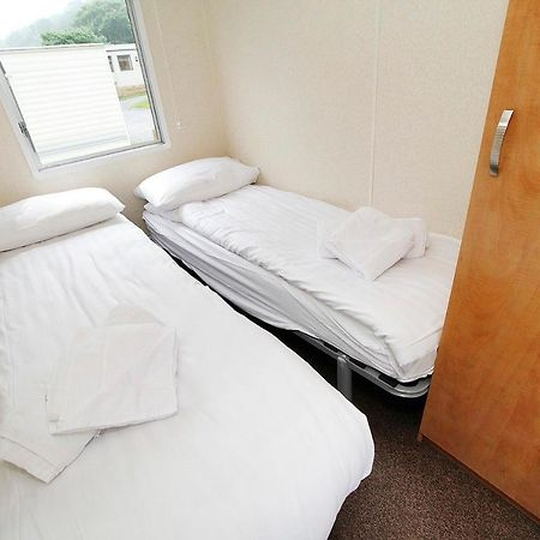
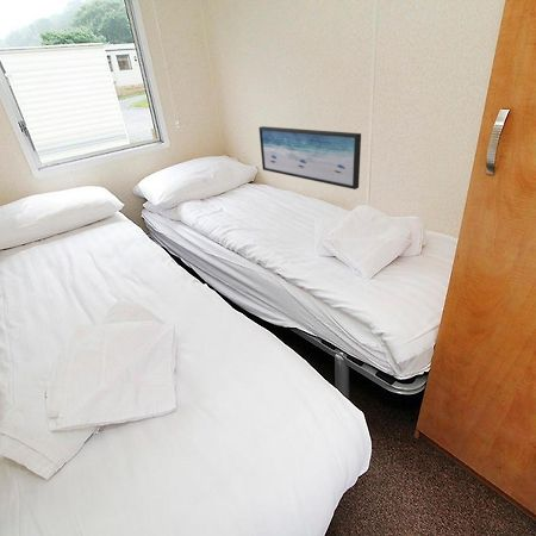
+ wall art [257,125,362,191]
